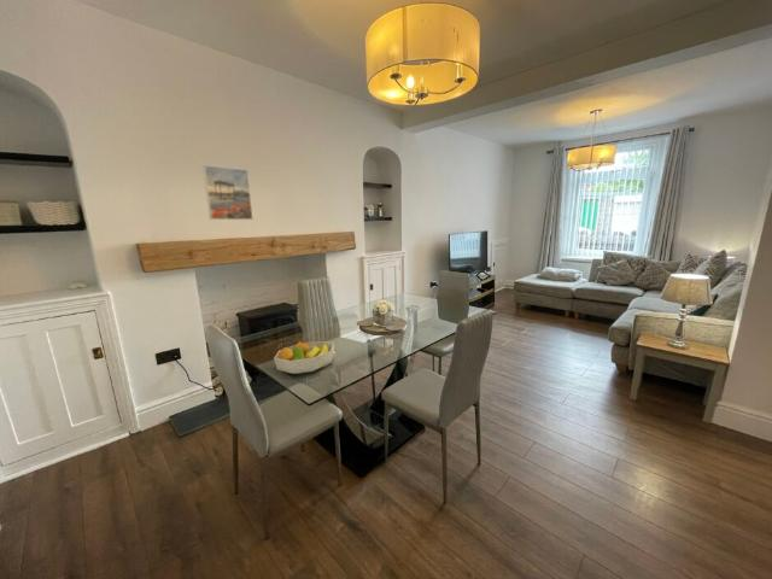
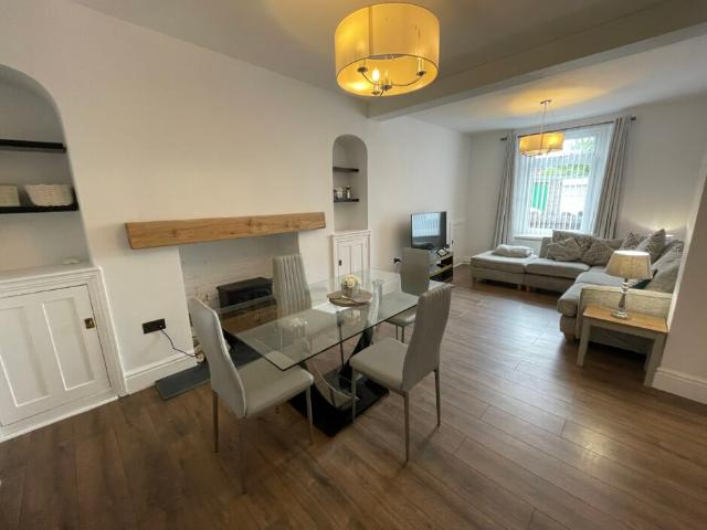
- fruit bowl [273,340,335,375]
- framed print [201,164,255,221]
